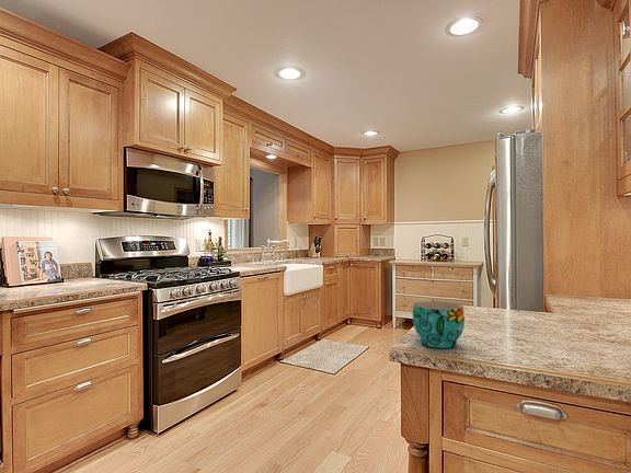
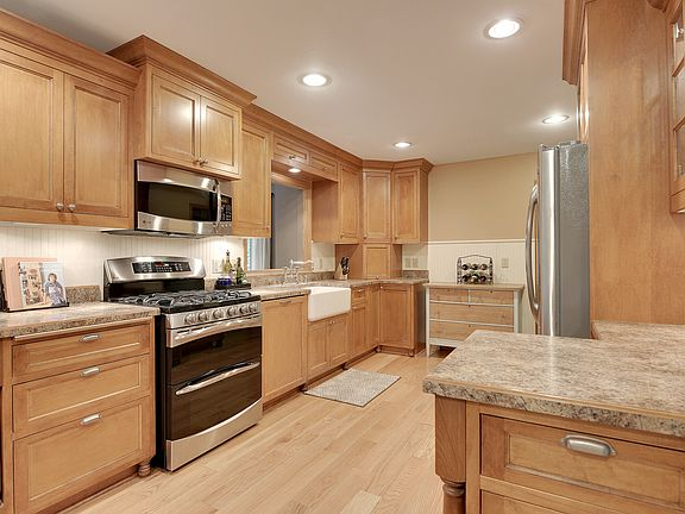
- cup [412,300,466,349]
